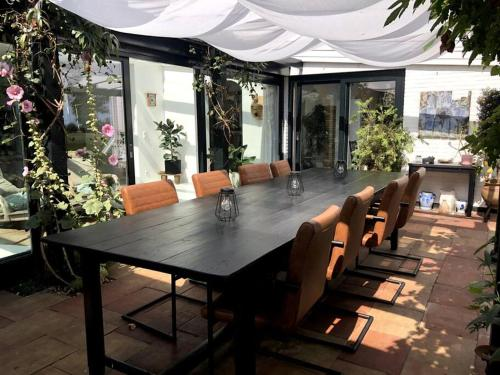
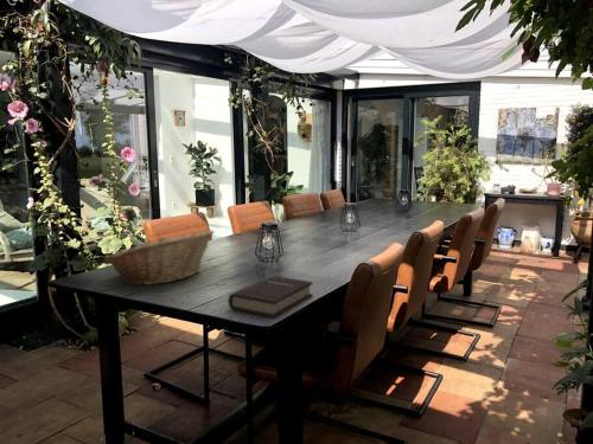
+ book [228,275,313,320]
+ fruit basket [103,229,216,287]
